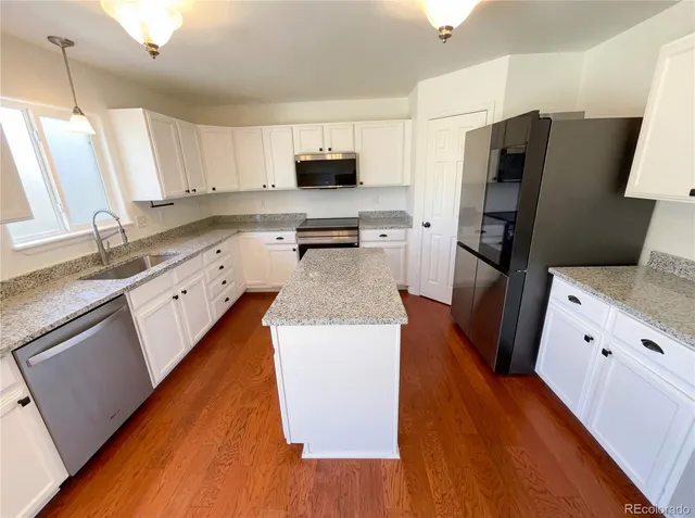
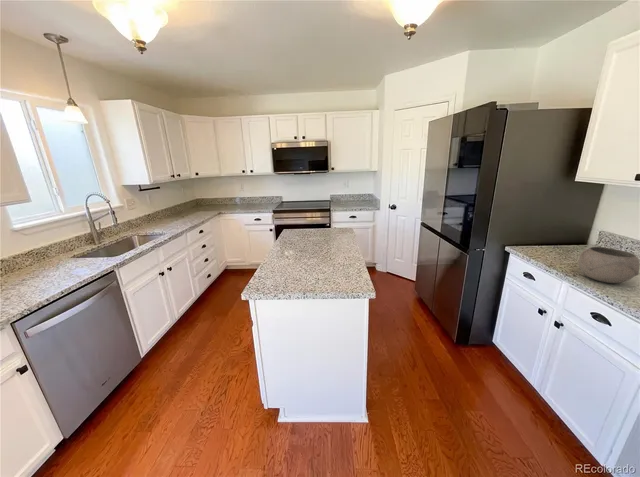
+ bowl [577,246,640,284]
